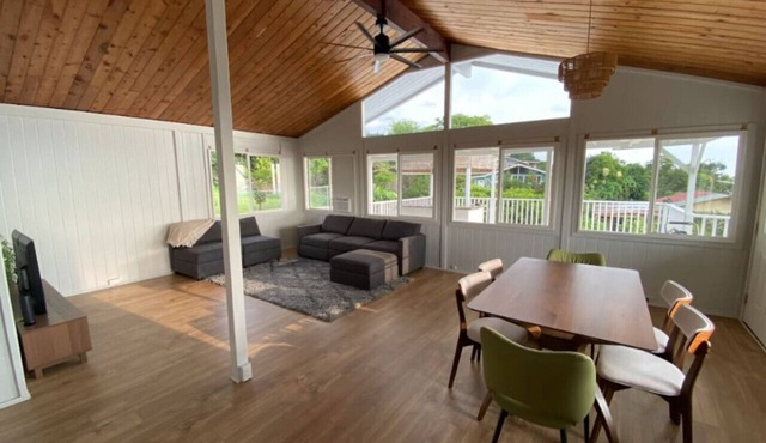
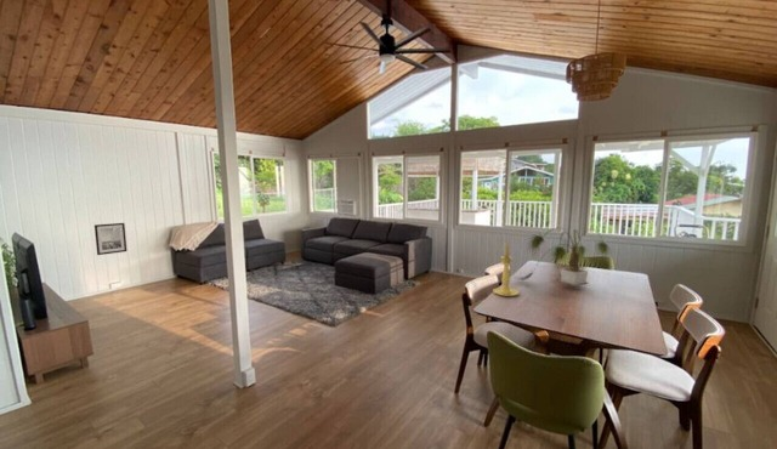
+ plant [515,226,613,289]
+ wall art [93,222,127,256]
+ candle holder [492,241,520,297]
